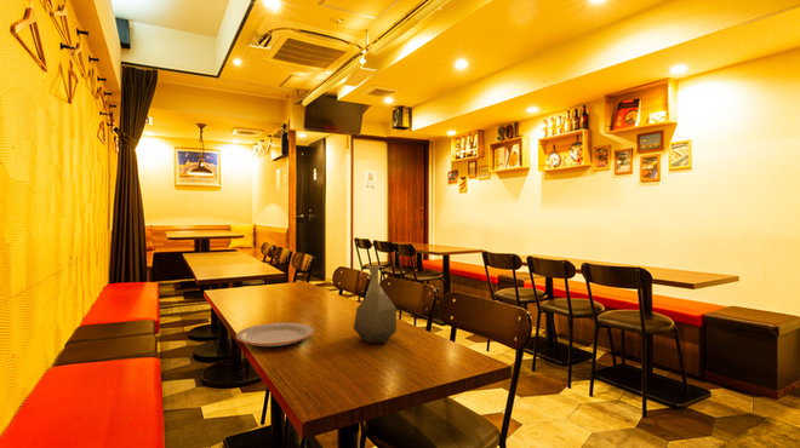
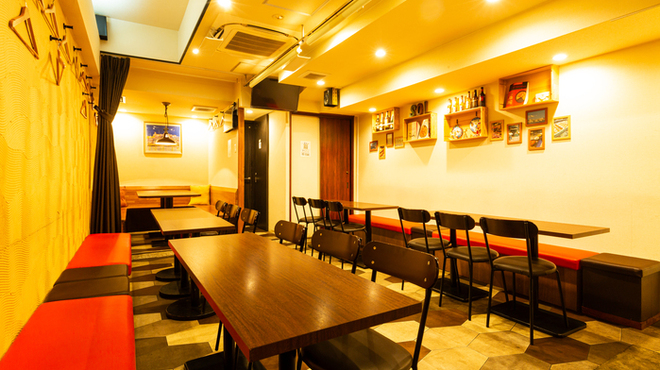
- vase [353,264,398,344]
- plate [235,322,315,348]
